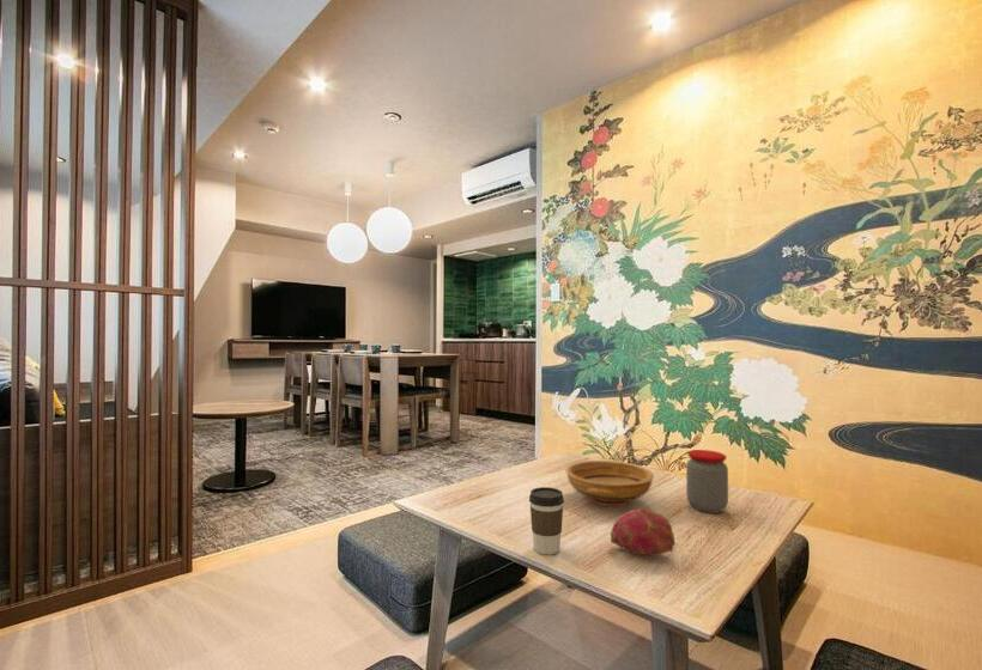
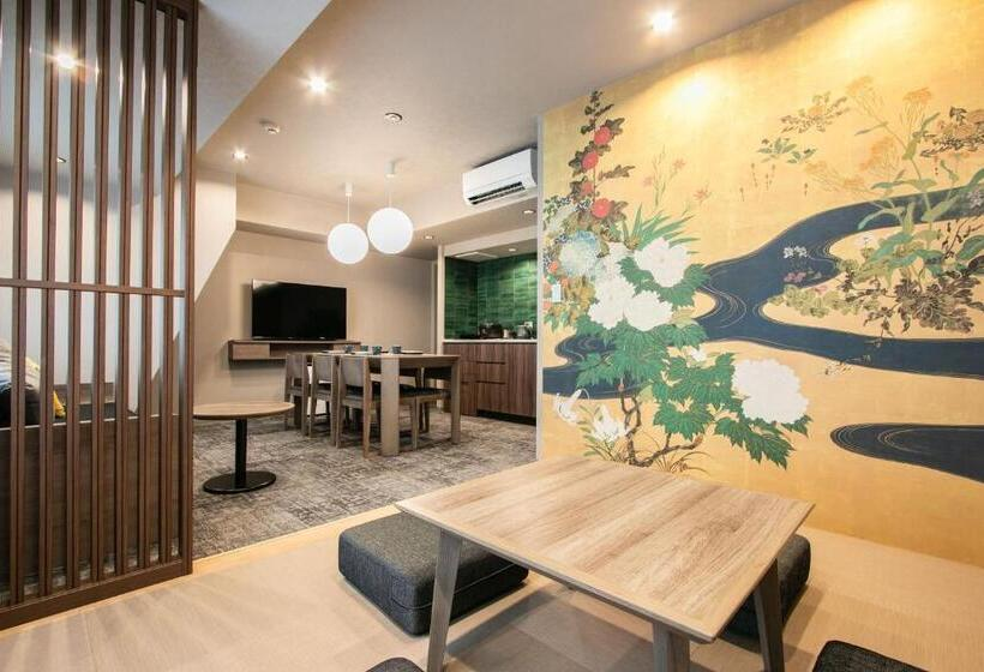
- ceramic bowl [565,459,655,507]
- fruit [610,507,677,556]
- coffee cup [528,486,565,555]
- jar [685,449,729,514]
